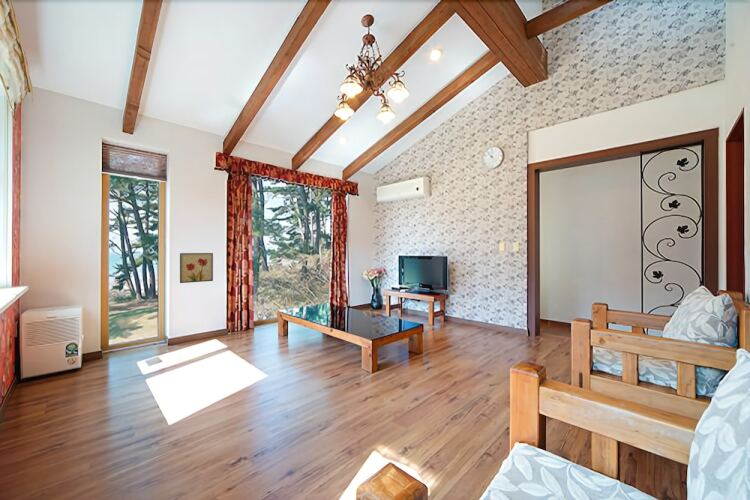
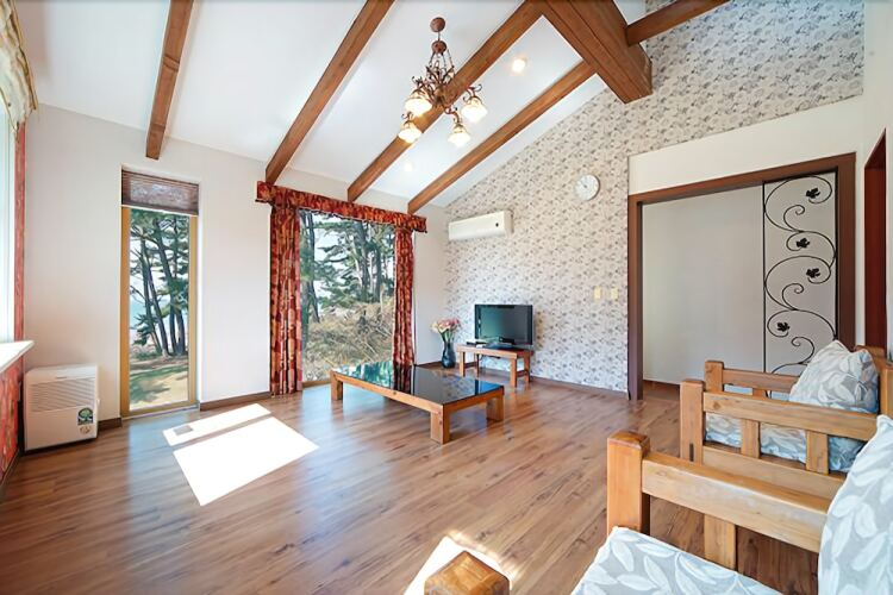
- wall art [179,252,214,284]
